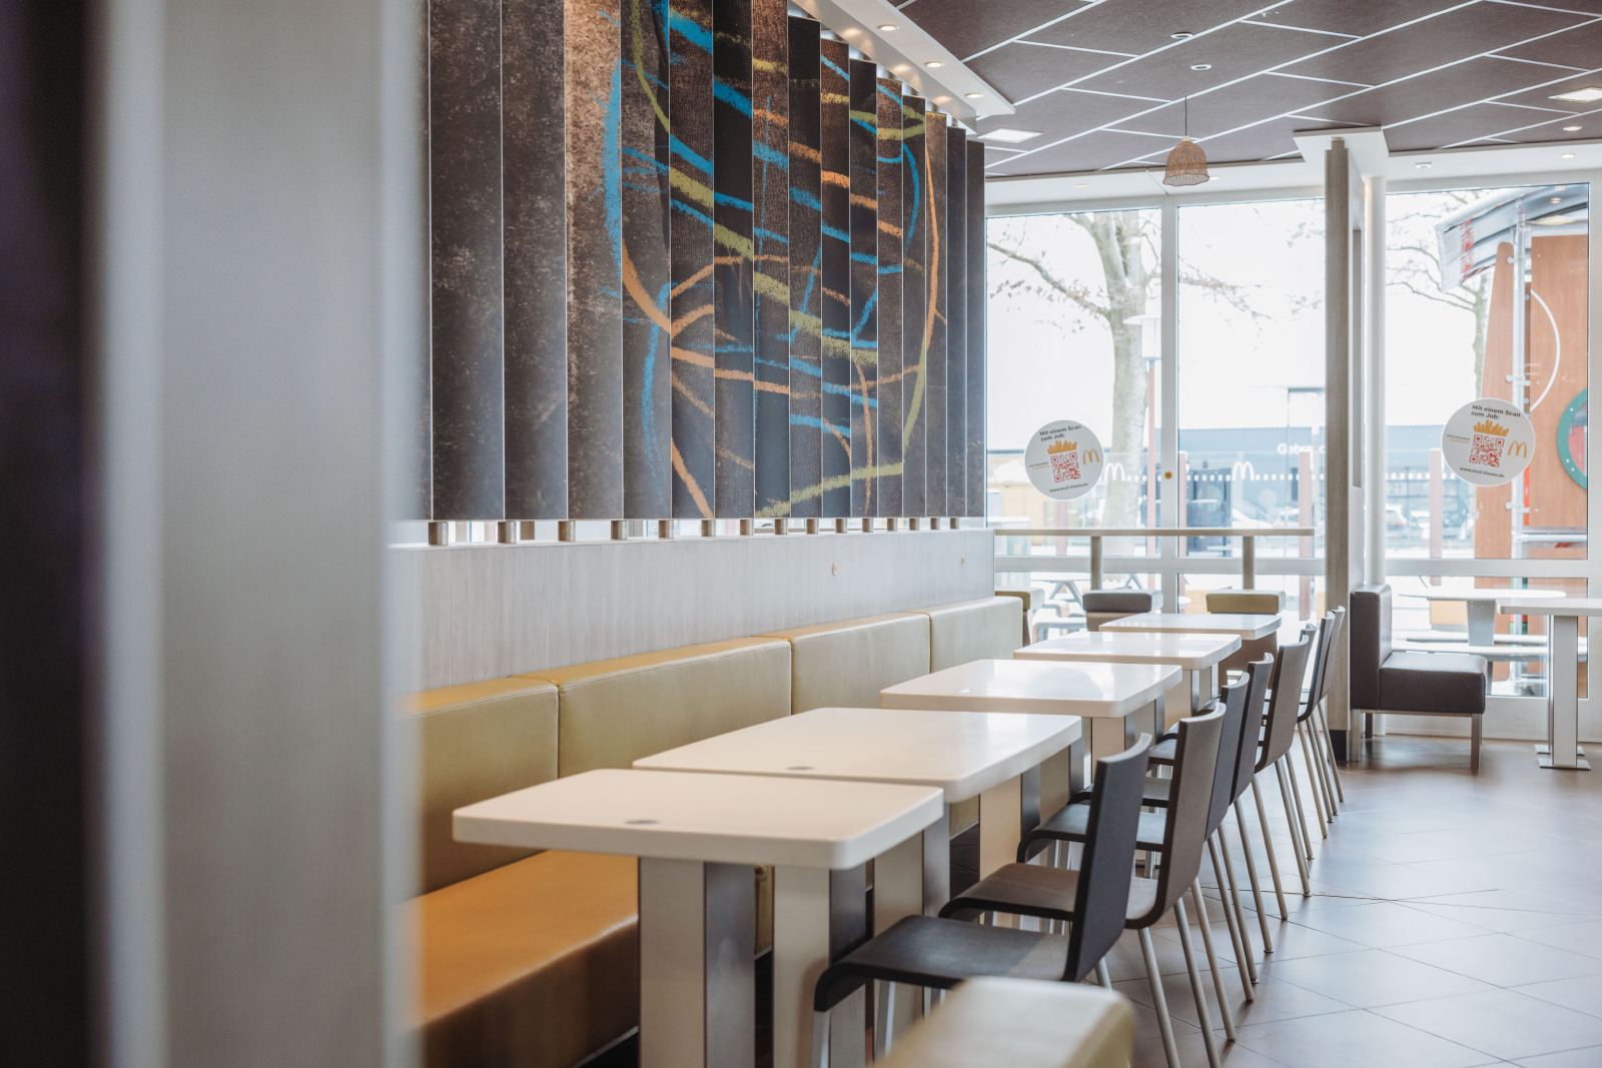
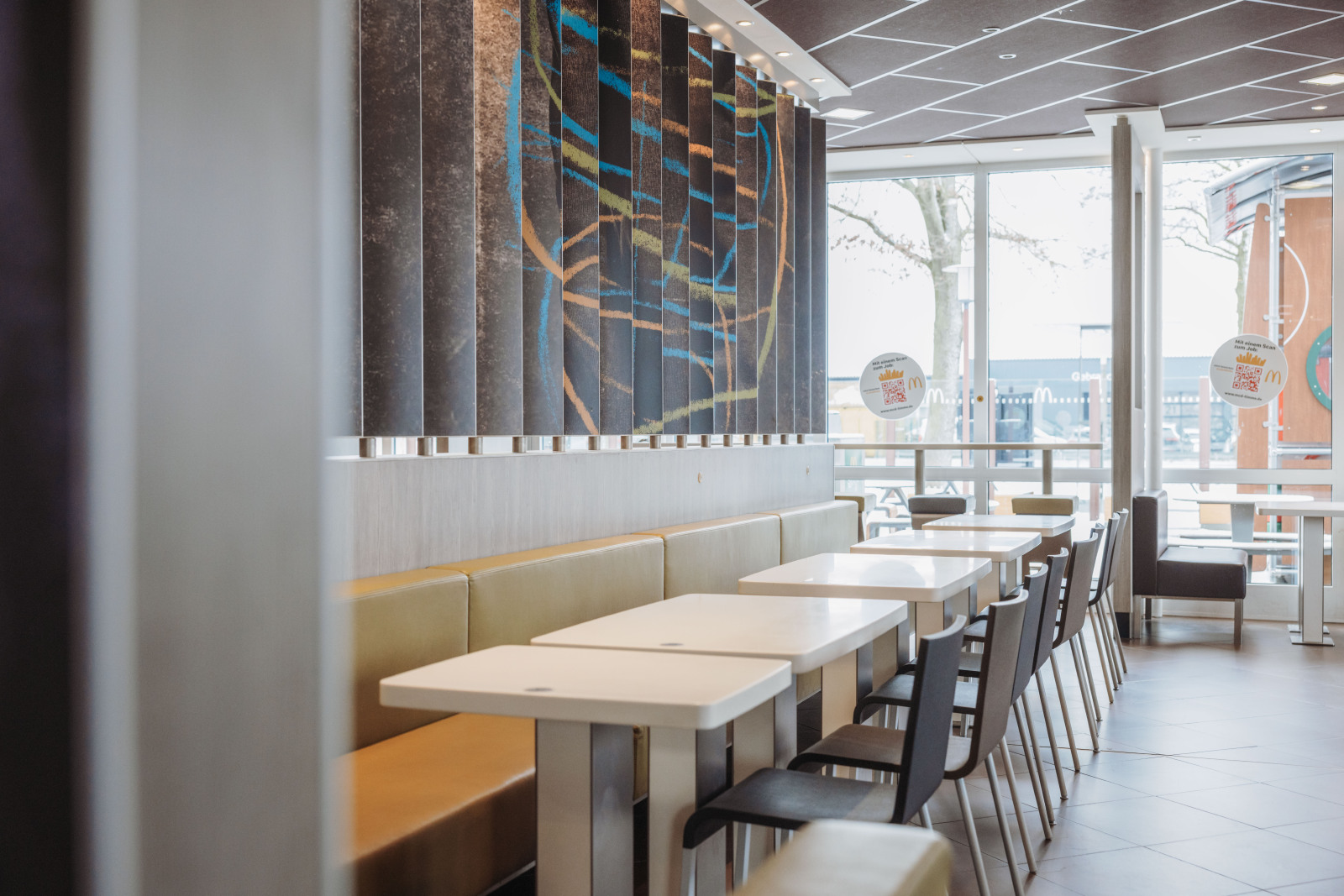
- pendant lamp [1161,95,1211,187]
